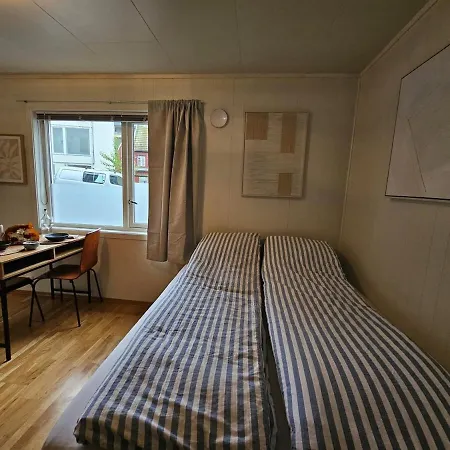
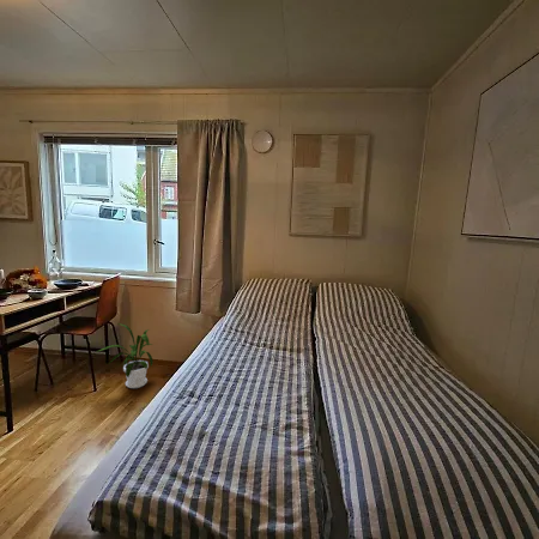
+ house plant [96,322,155,389]
